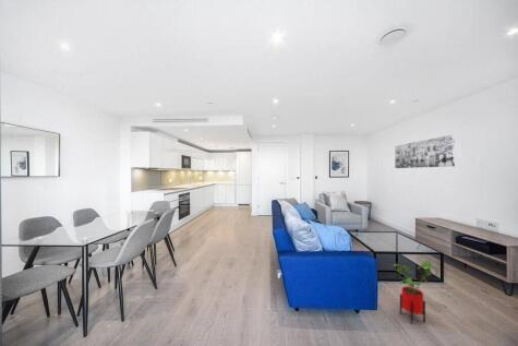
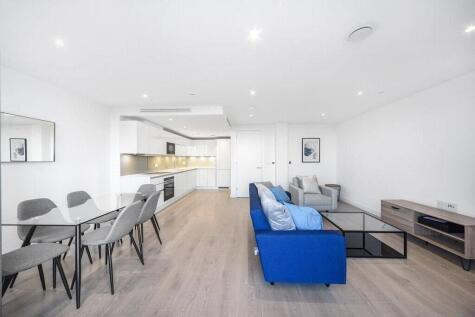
- house plant [393,260,441,324]
- wall art [394,133,456,169]
